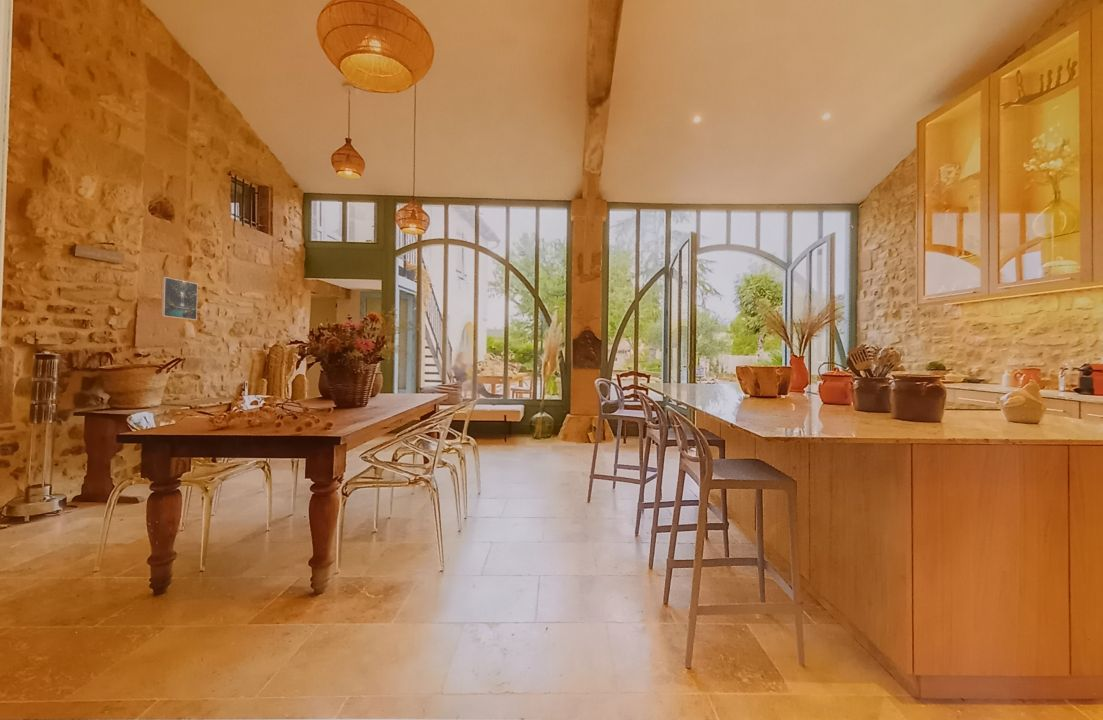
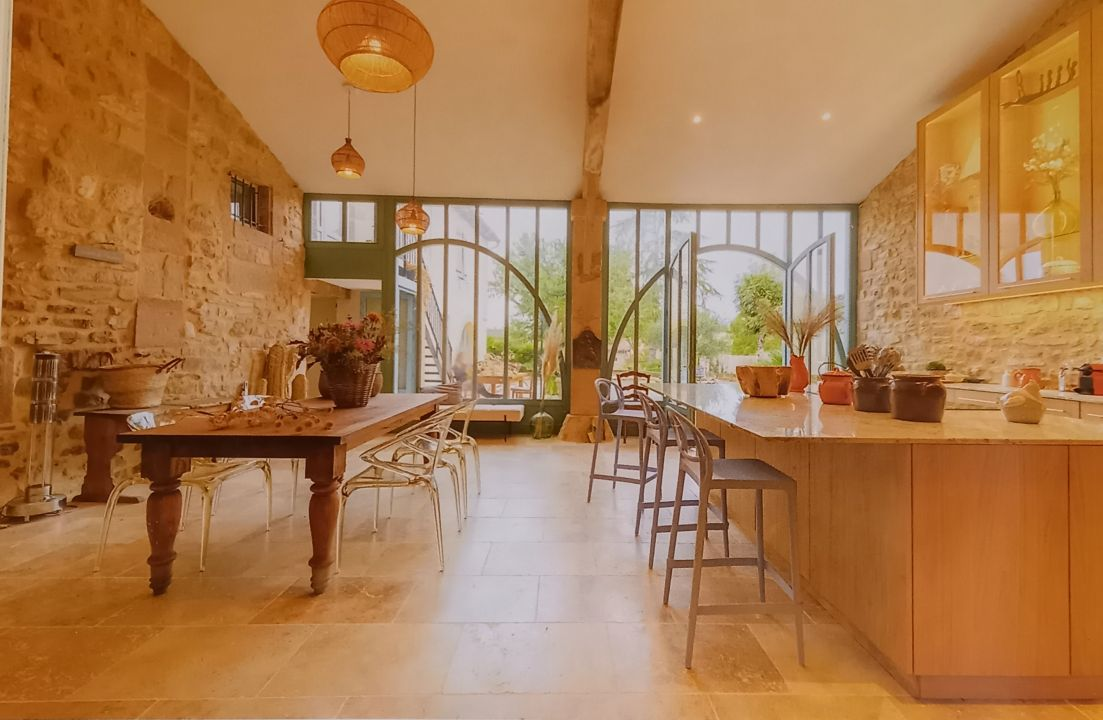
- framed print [160,276,199,321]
